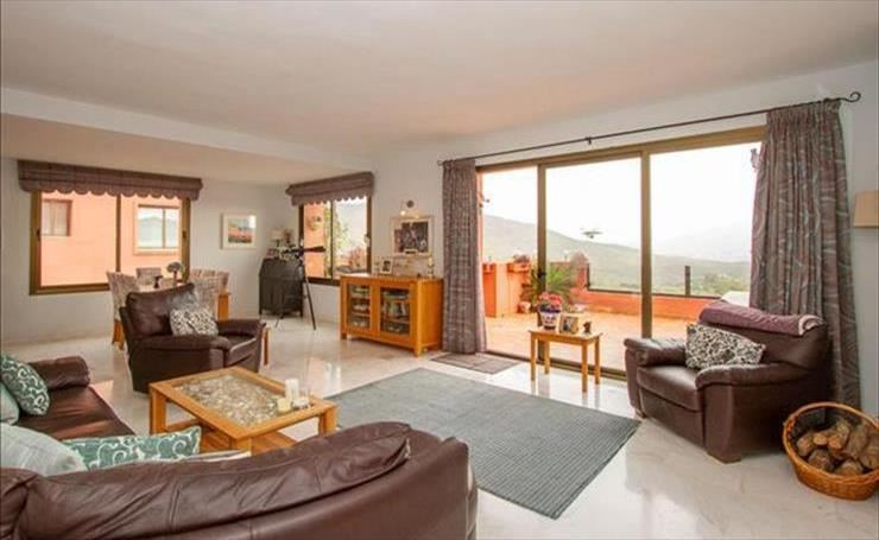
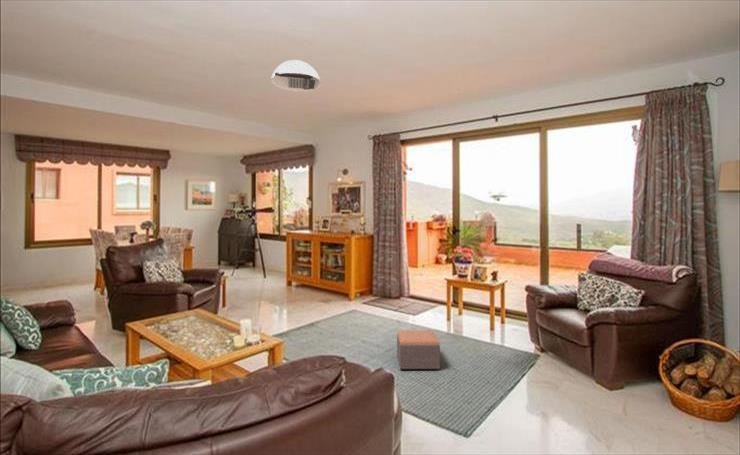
+ footstool [396,330,441,370]
+ ceiling light [270,59,322,93]
